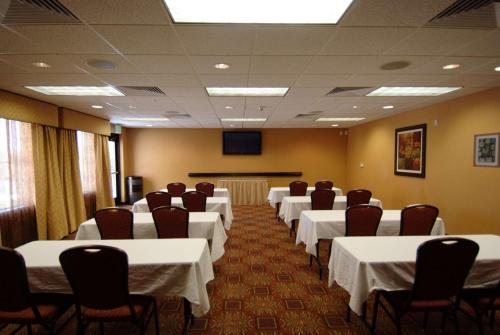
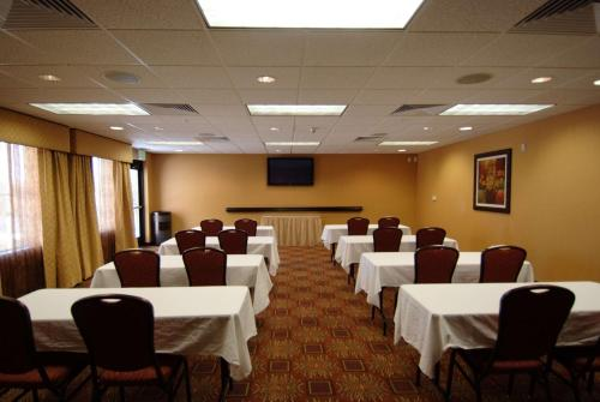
- wall art [472,131,500,169]
